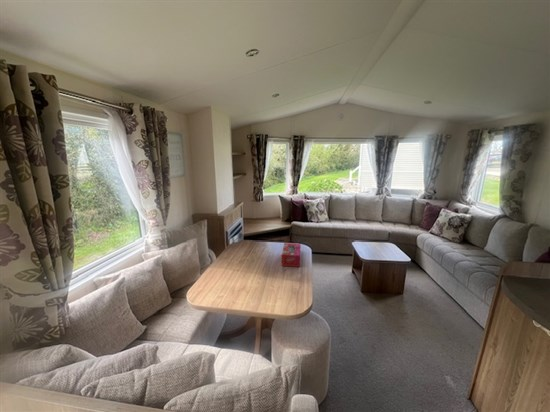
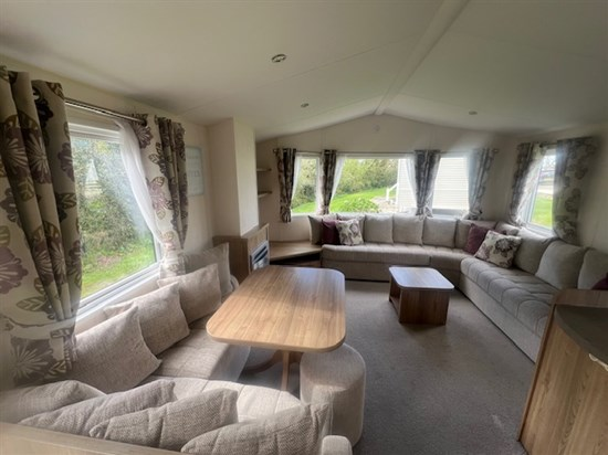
- tissue box [281,242,301,268]
